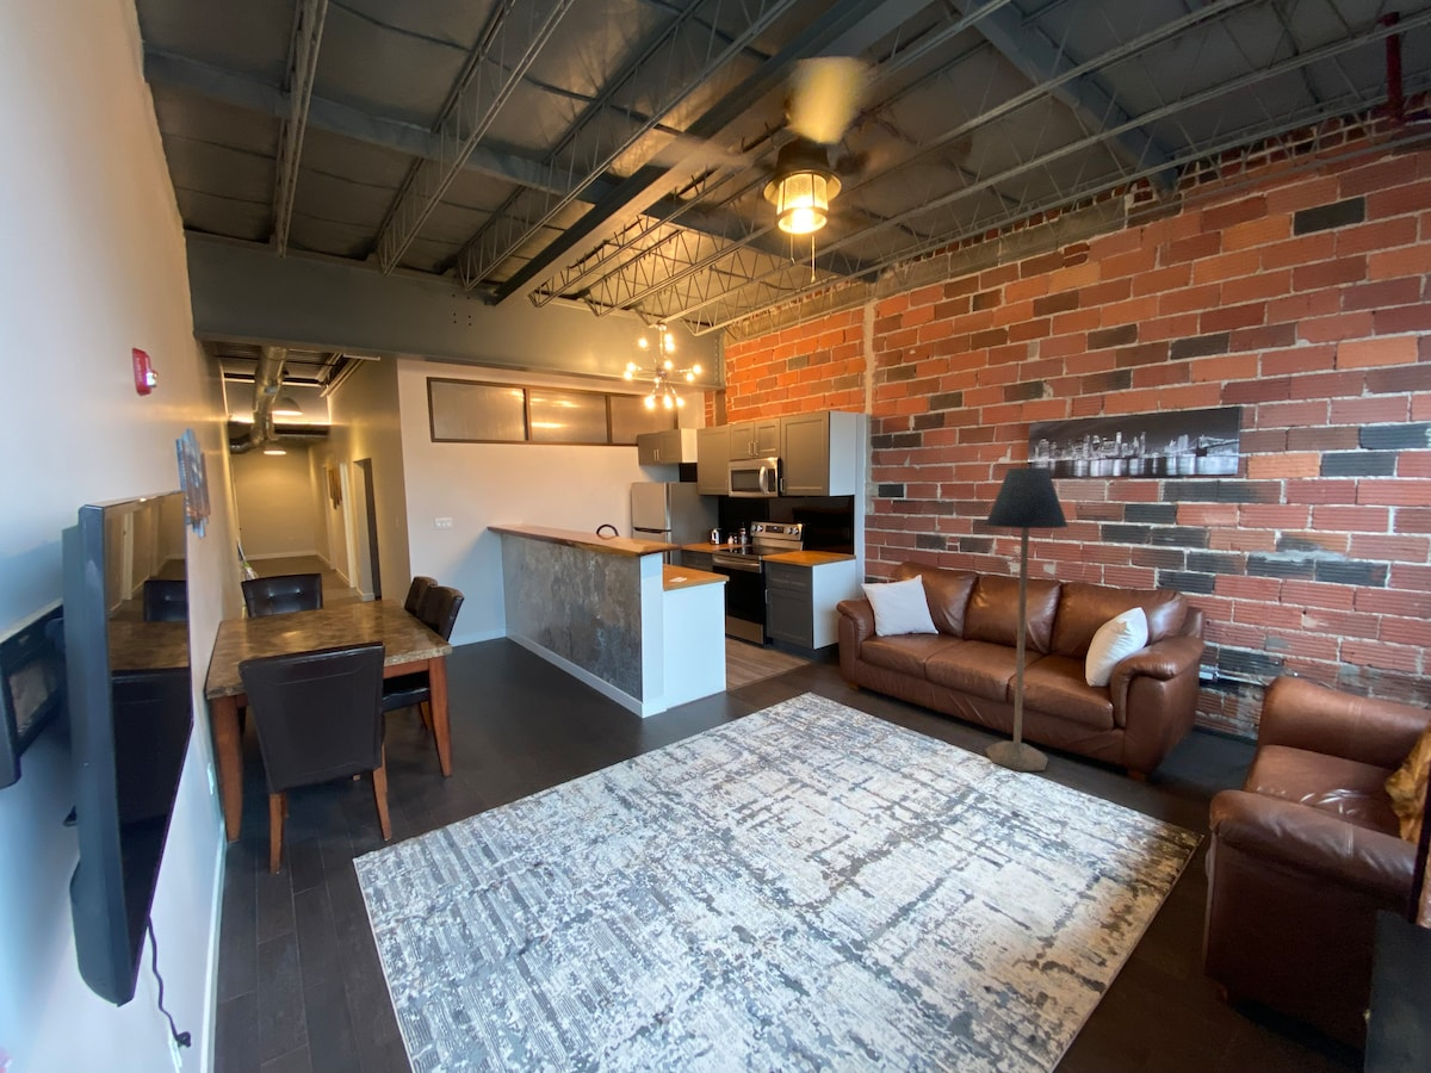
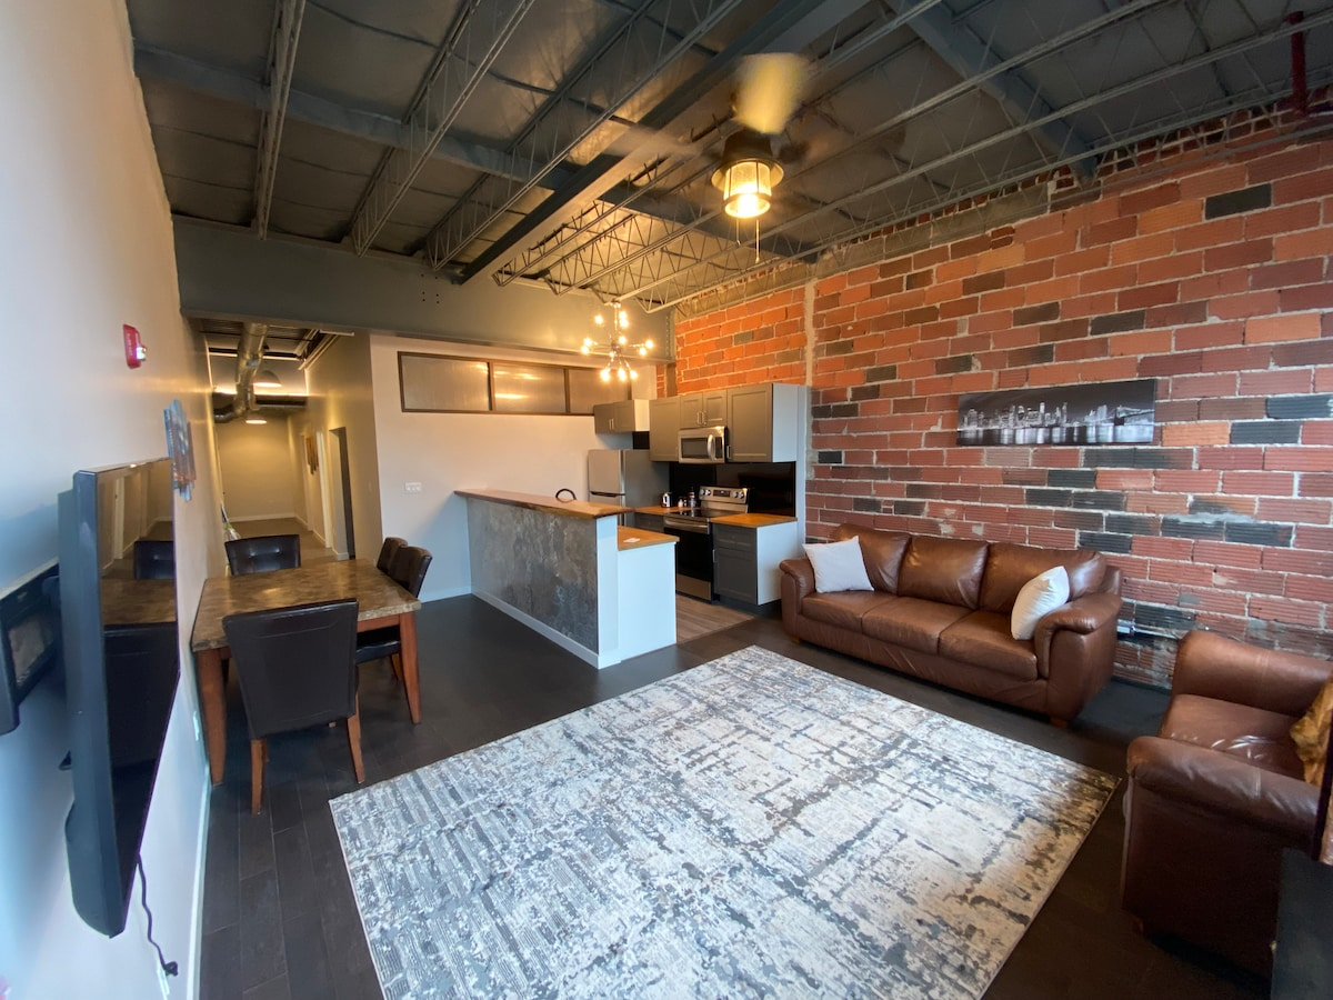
- floor lamp [984,465,1070,773]
